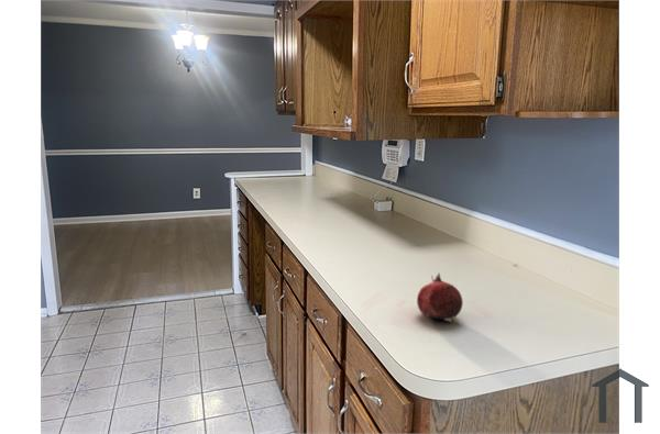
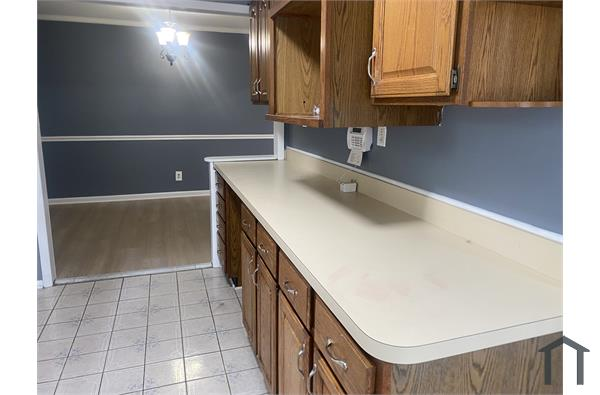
- fruit [416,271,464,323]
